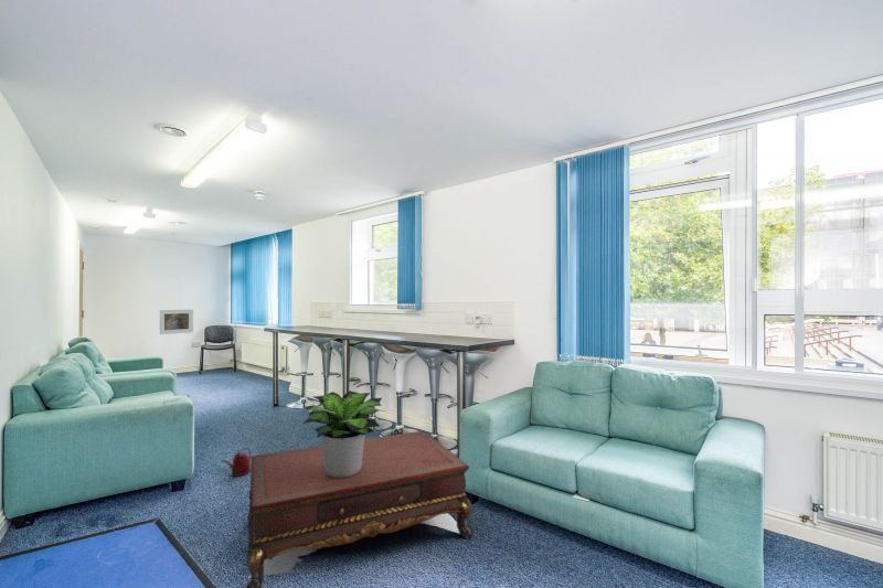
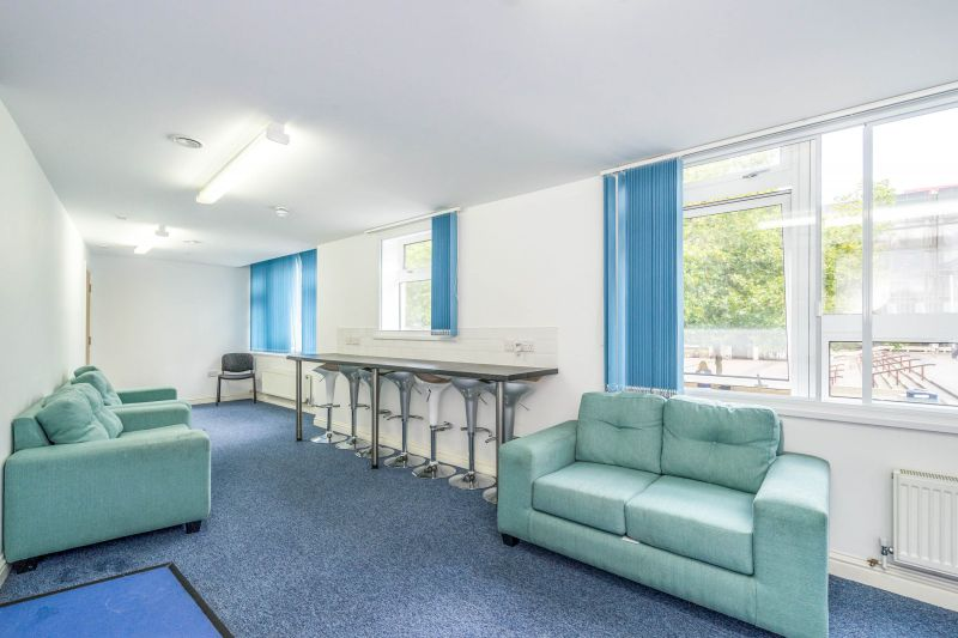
- watering can [220,447,252,478]
- potted plant [301,389,386,478]
- coffee table [244,429,475,588]
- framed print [159,309,194,335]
